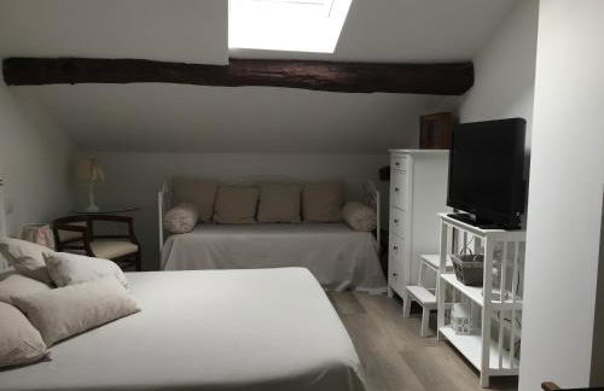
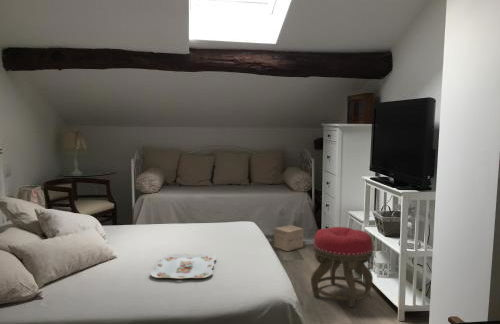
+ cardboard box [273,224,304,252]
+ serving tray [149,252,218,280]
+ stool [310,226,374,308]
